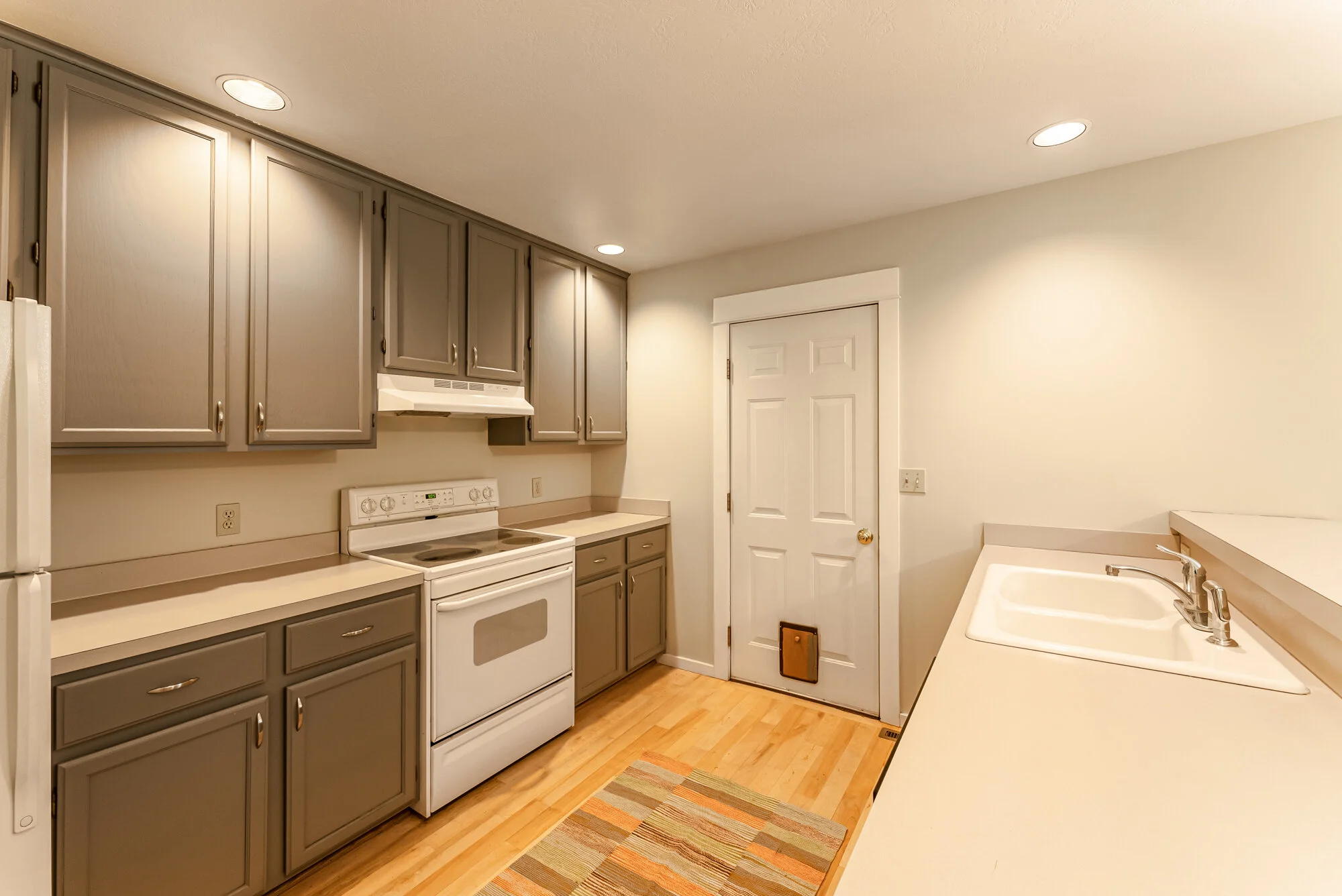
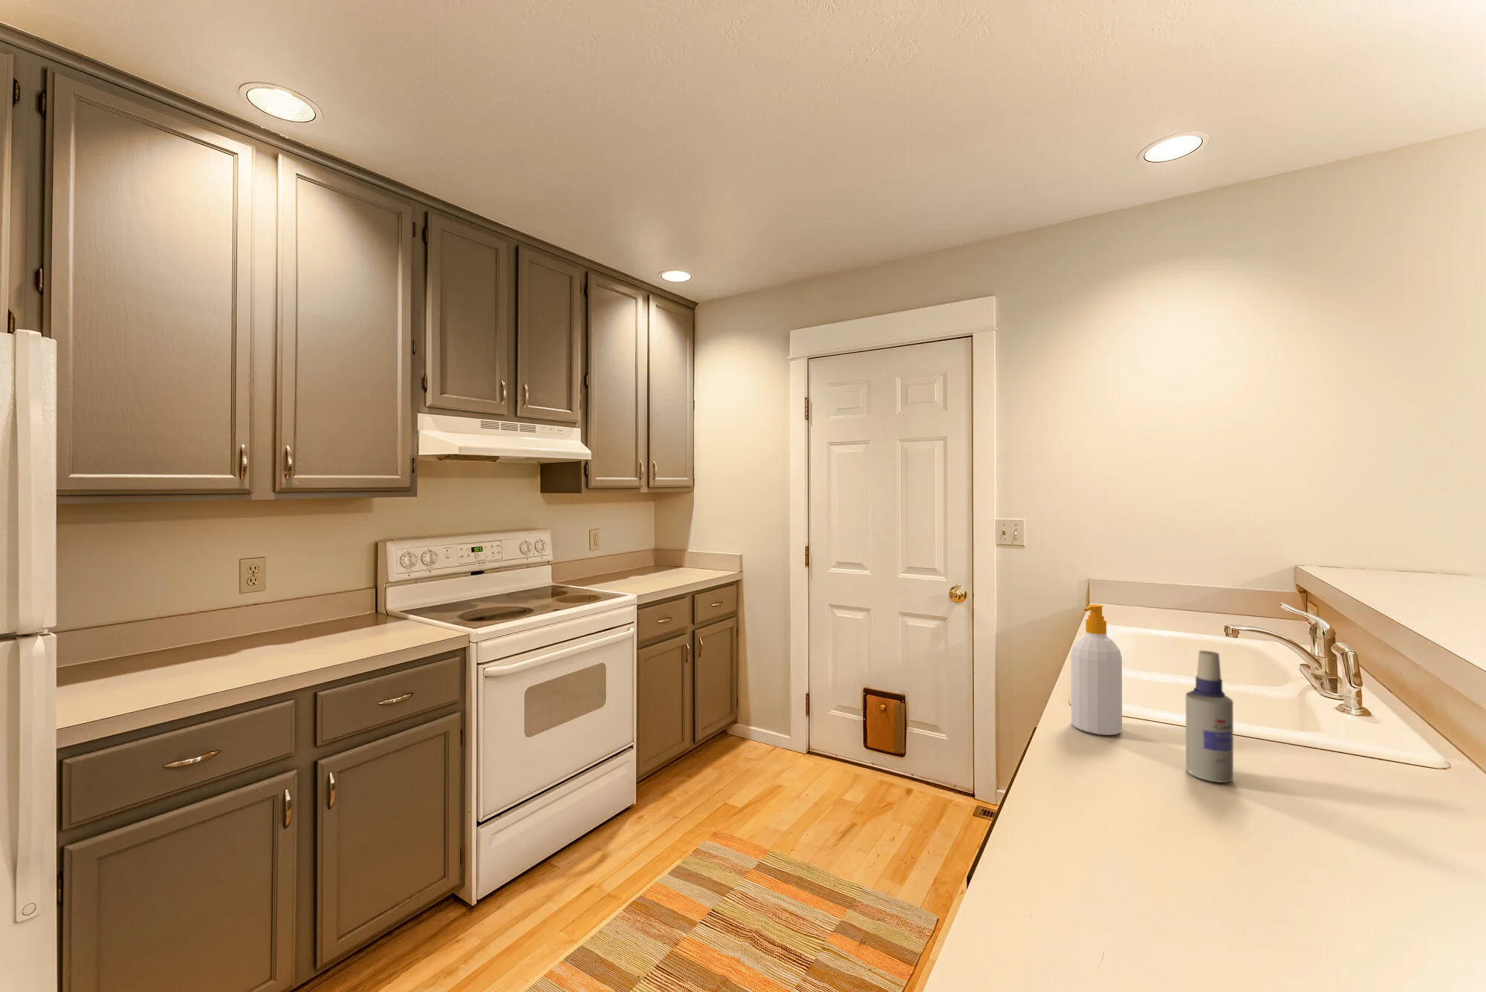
+ spray bottle [1185,650,1235,784]
+ soap bottle [1071,603,1123,736]
